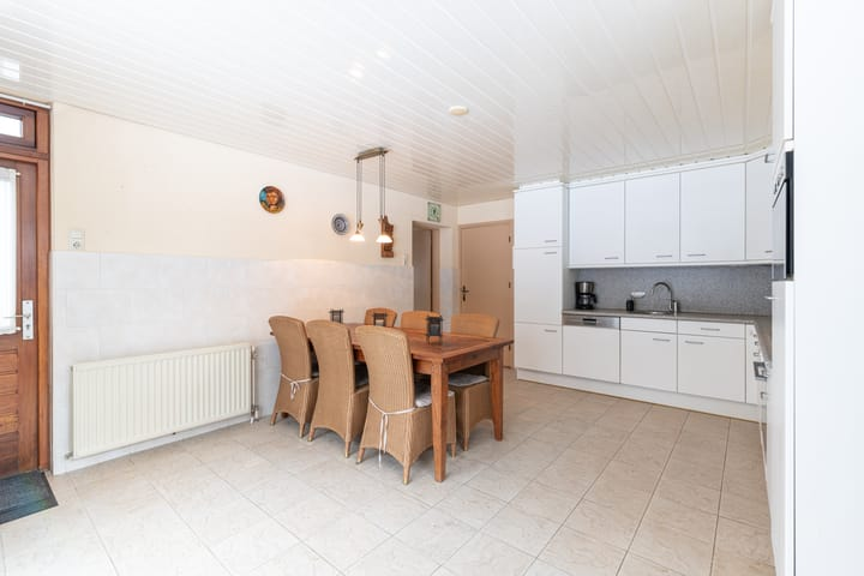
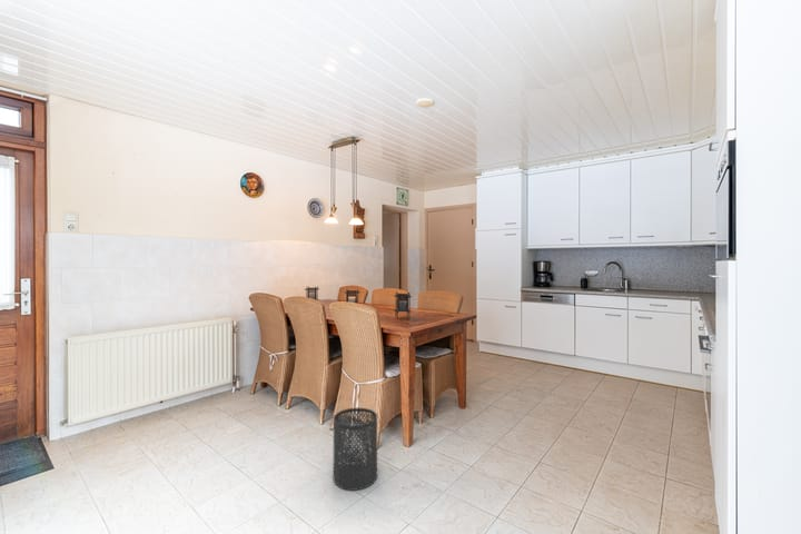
+ trash can [333,407,378,492]
